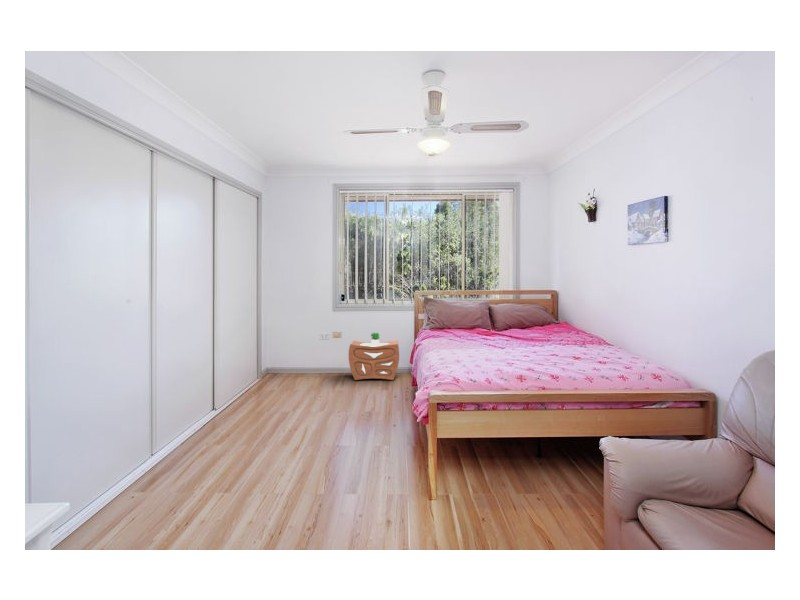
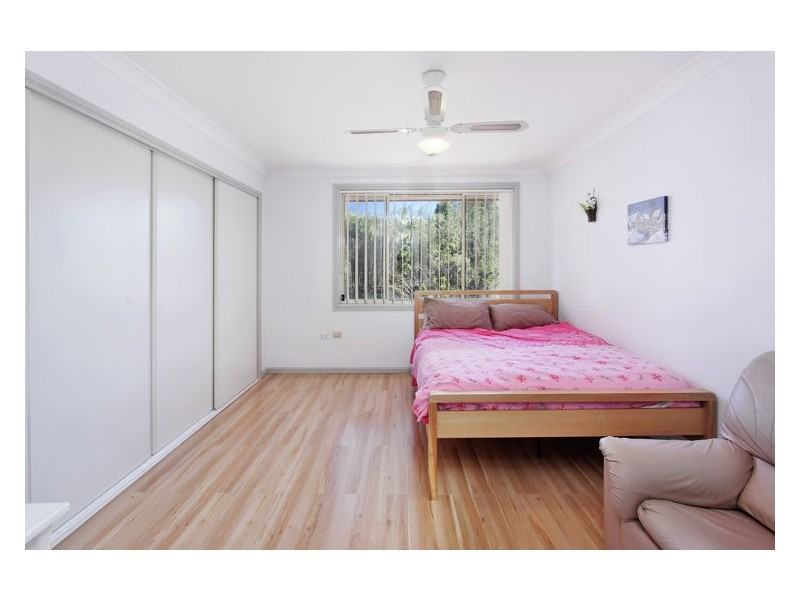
- nightstand [348,331,400,381]
